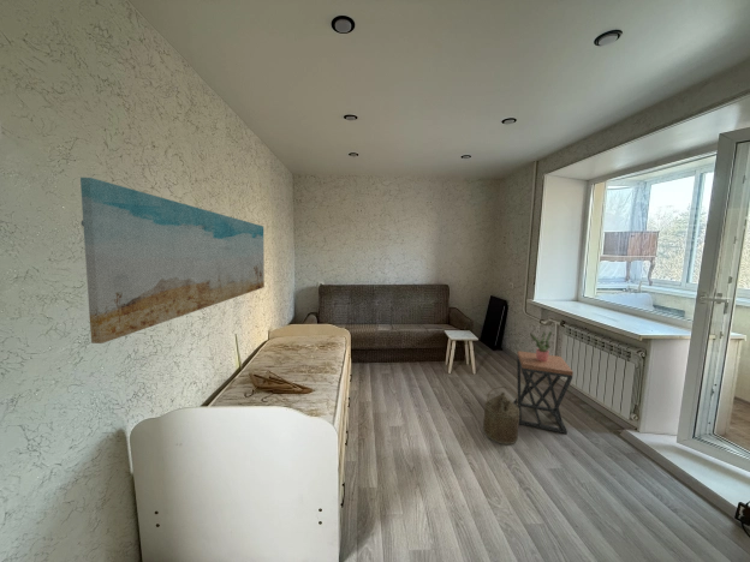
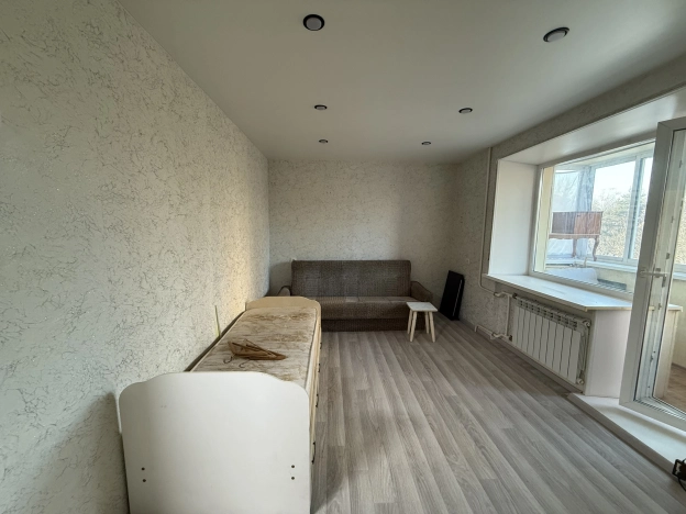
- stool [512,349,575,435]
- potted plant [529,329,553,361]
- wall art [79,177,266,345]
- watering can [482,385,519,446]
